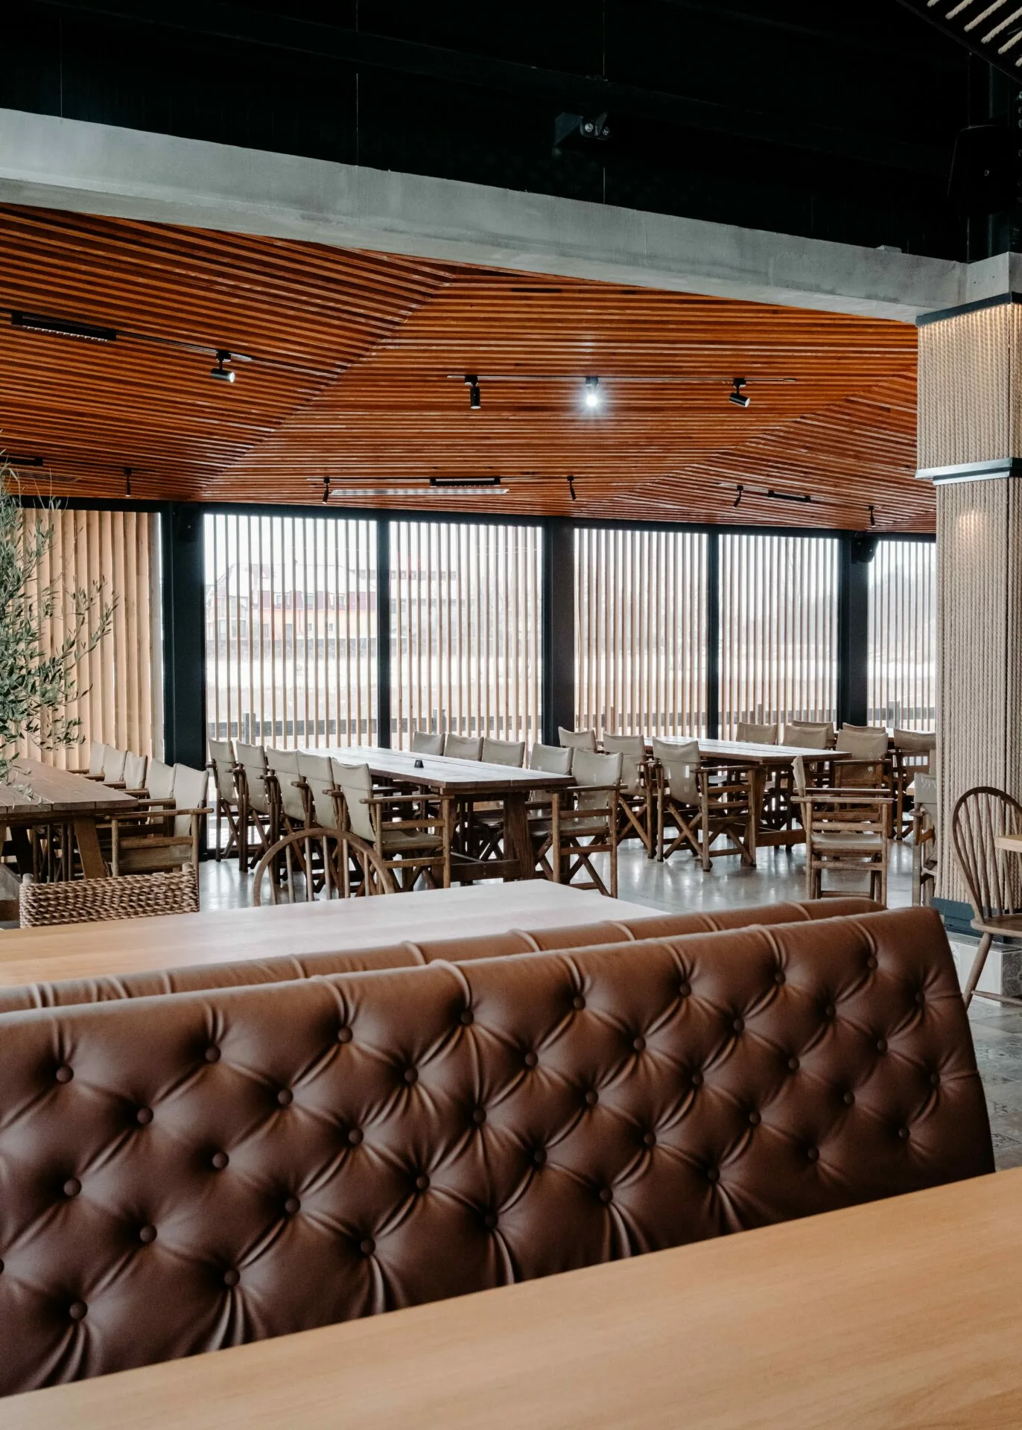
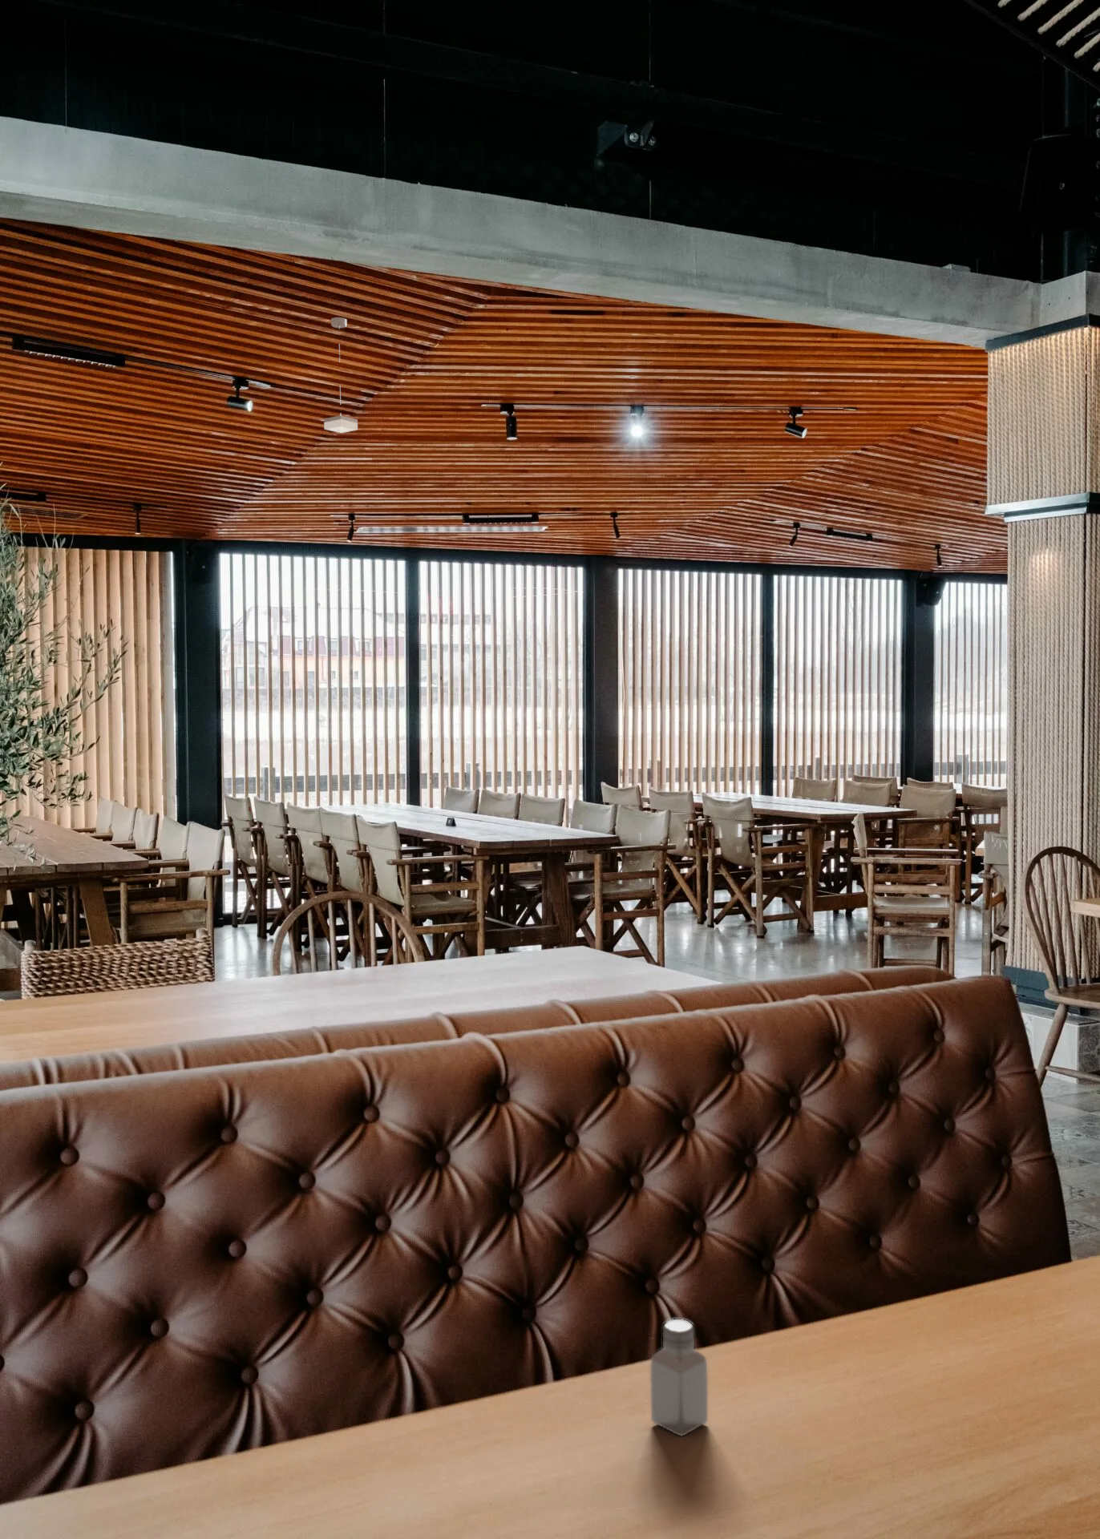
+ pendant lamp [323,317,358,433]
+ saltshaker [650,1319,708,1437]
